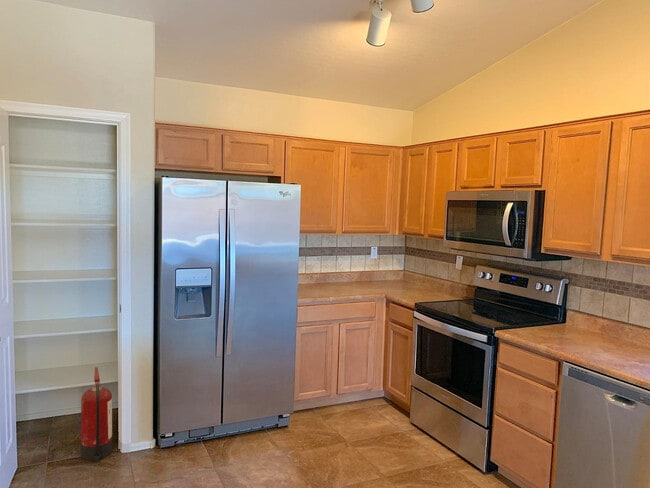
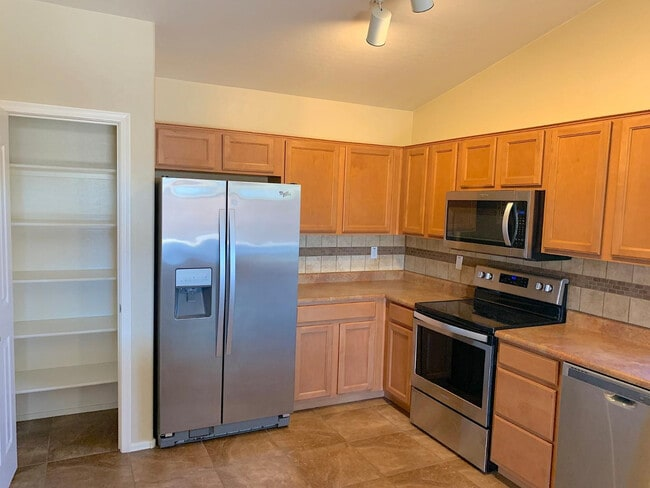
- fire extinguisher [80,366,113,463]
